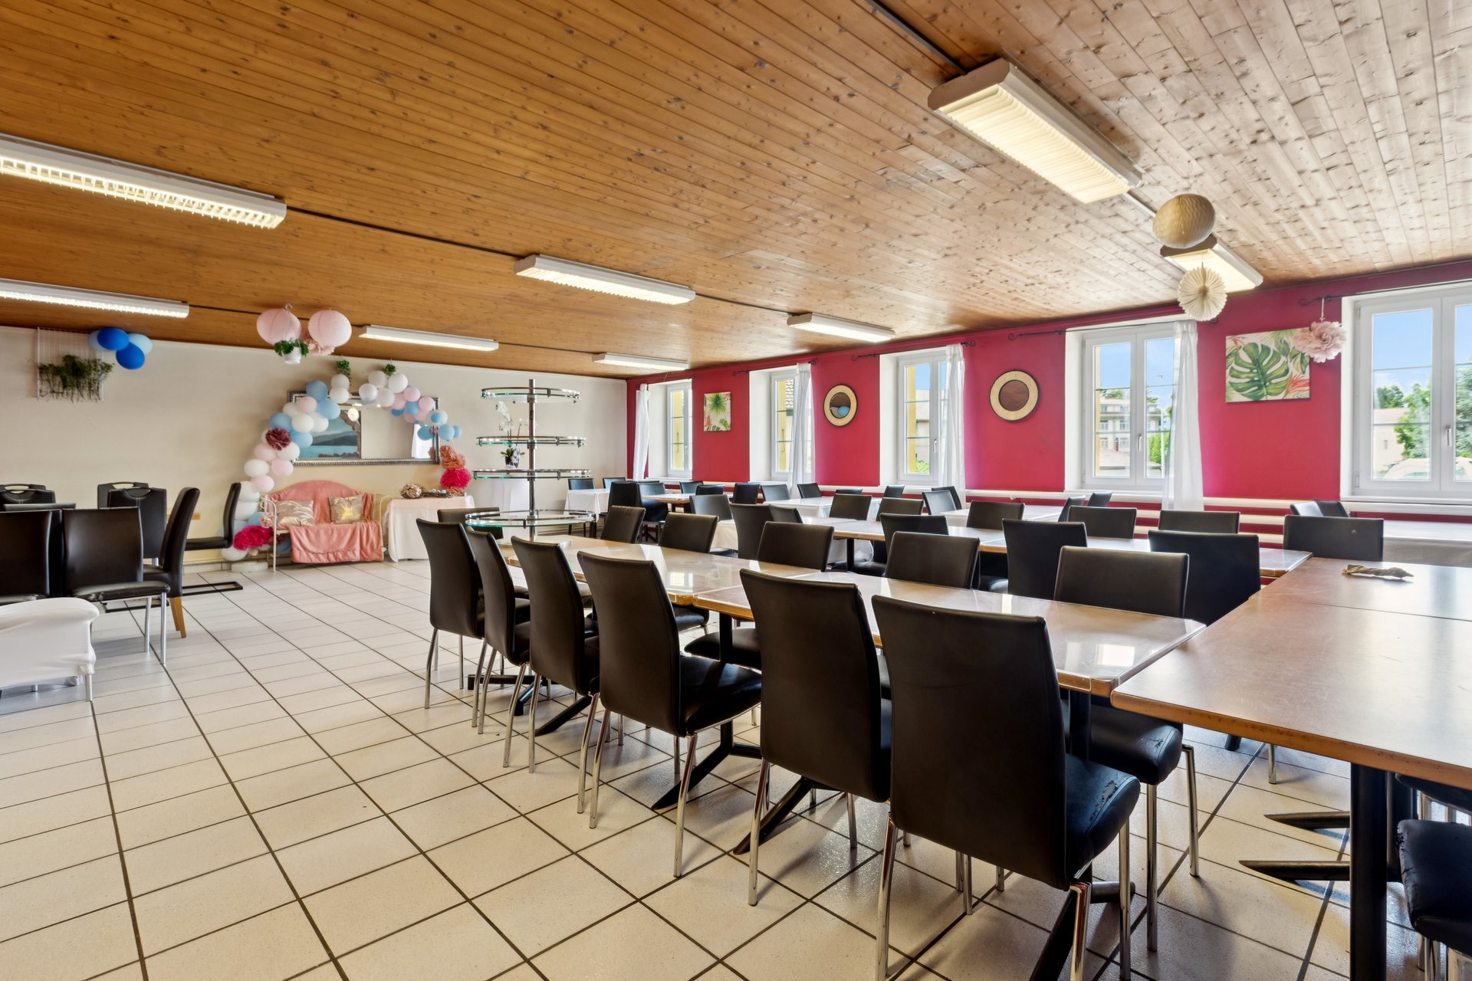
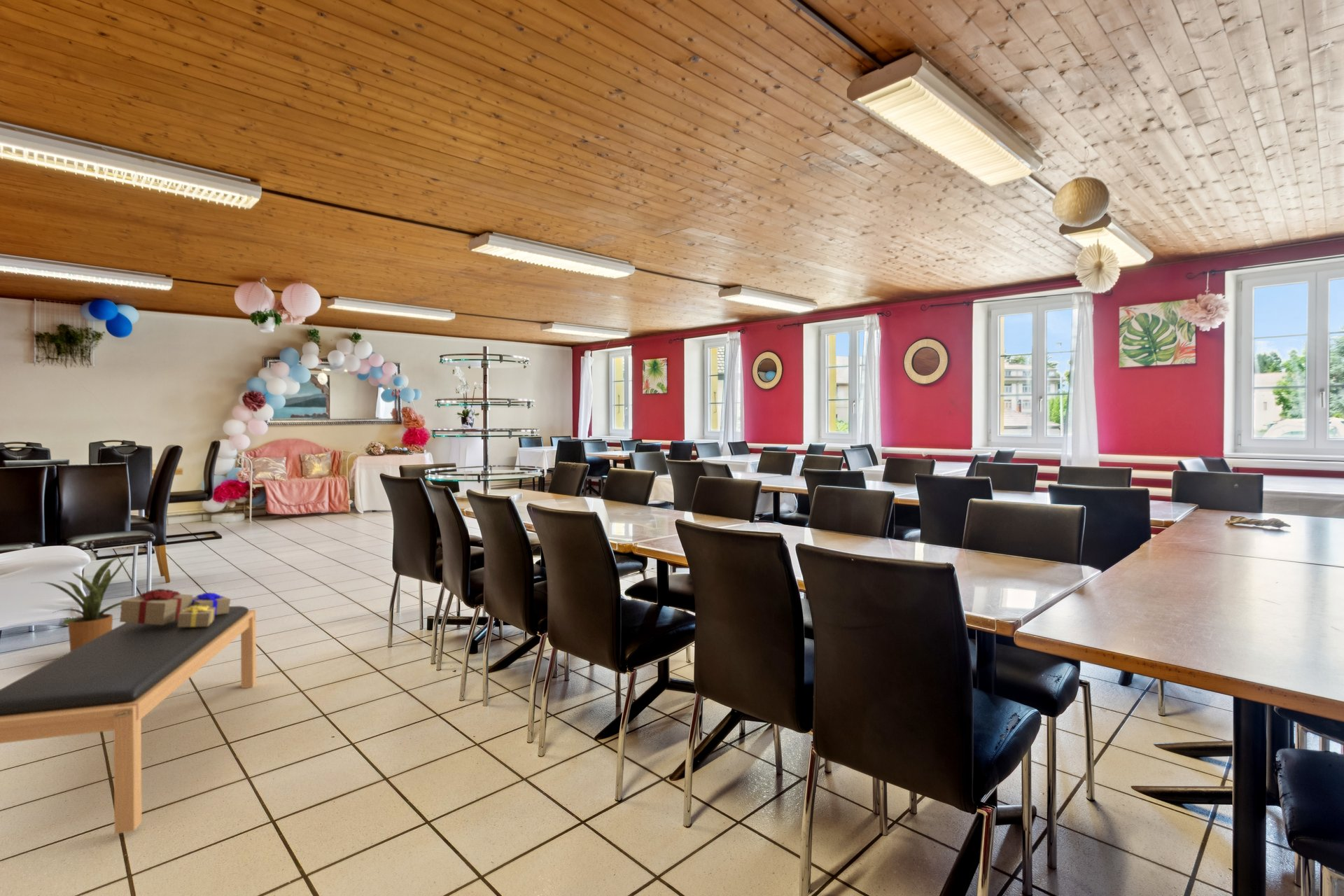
+ gift box [119,588,231,627]
+ house plant [31,554,130,652]
+ bench [0,605,257,834]
